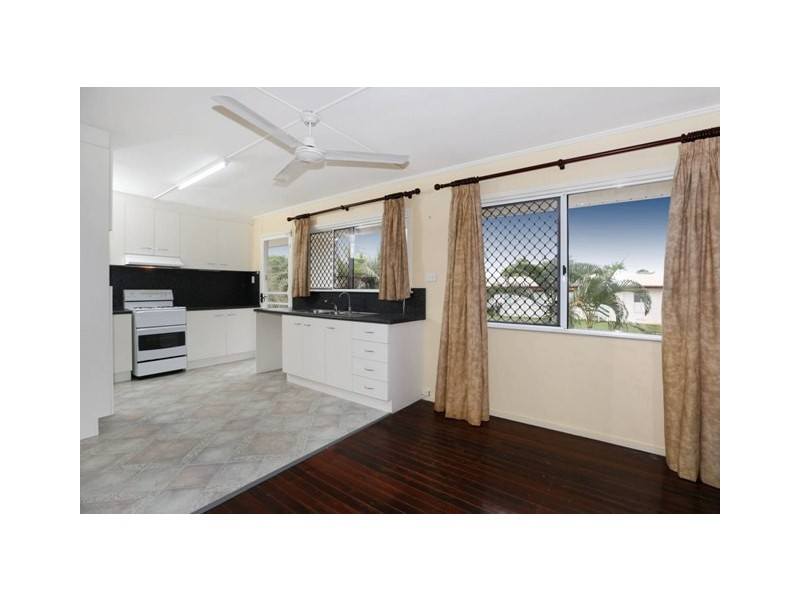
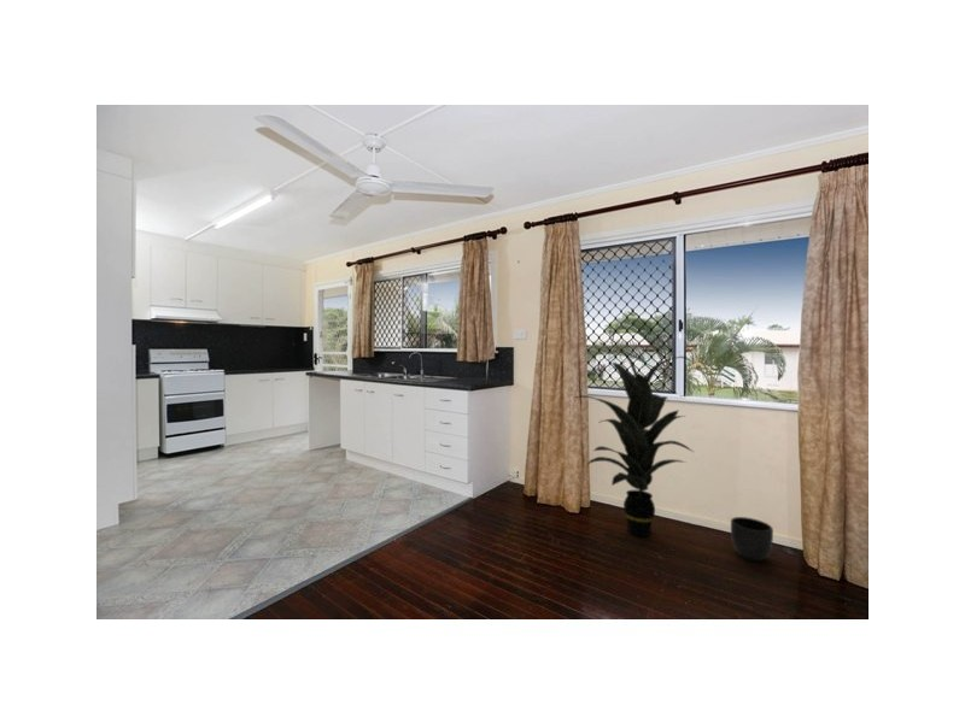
+ indoor plant [575,346,696,537]
+ planter [730,516,774,563]
